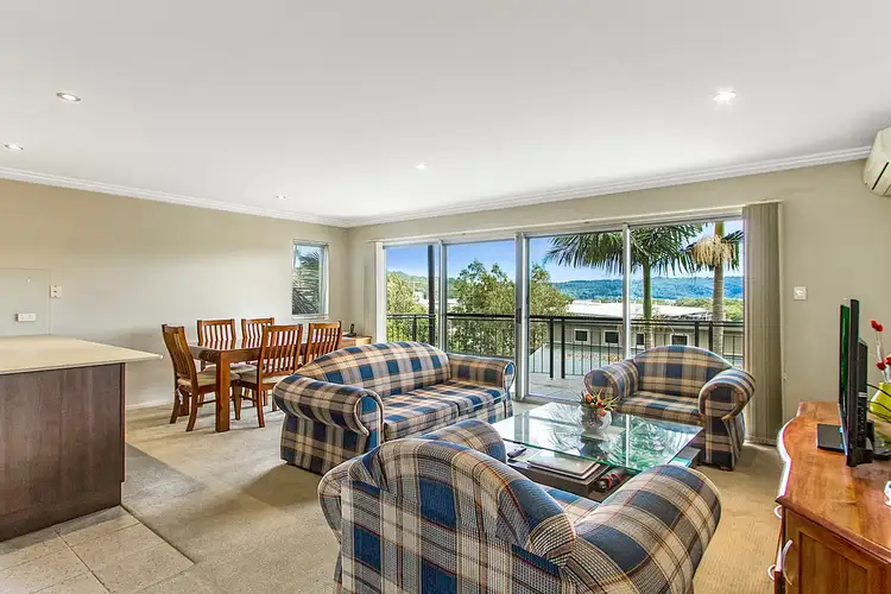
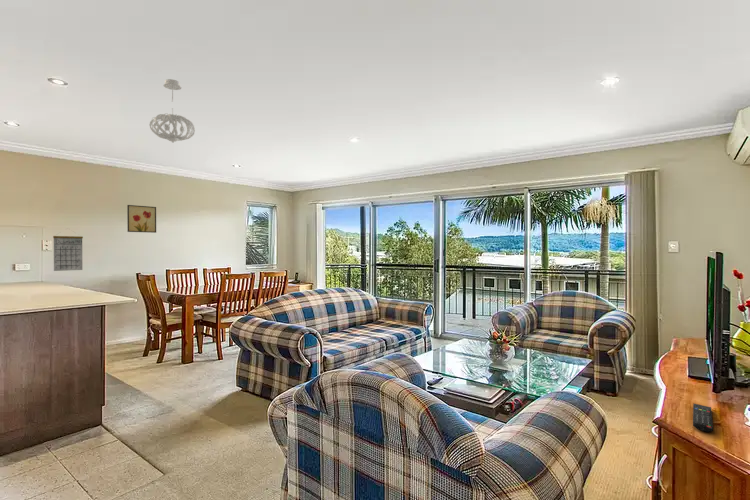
+ wall art [126,204,157,234]
+ remote control [692,402,714,433]
+ calendar [52,227,84,272]
+ pendant light [148,78,196,143]
